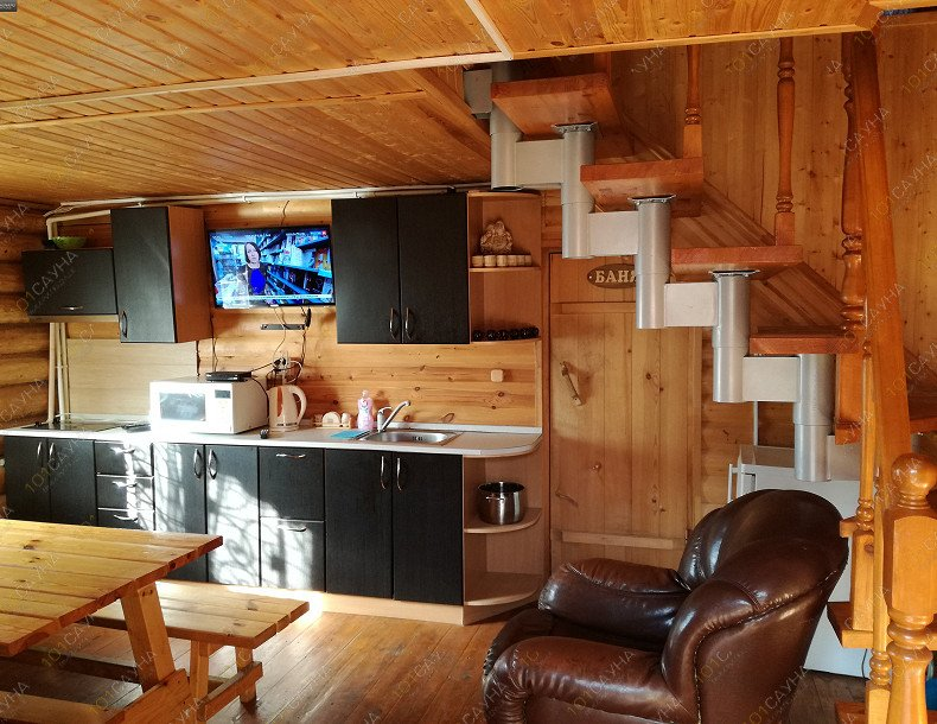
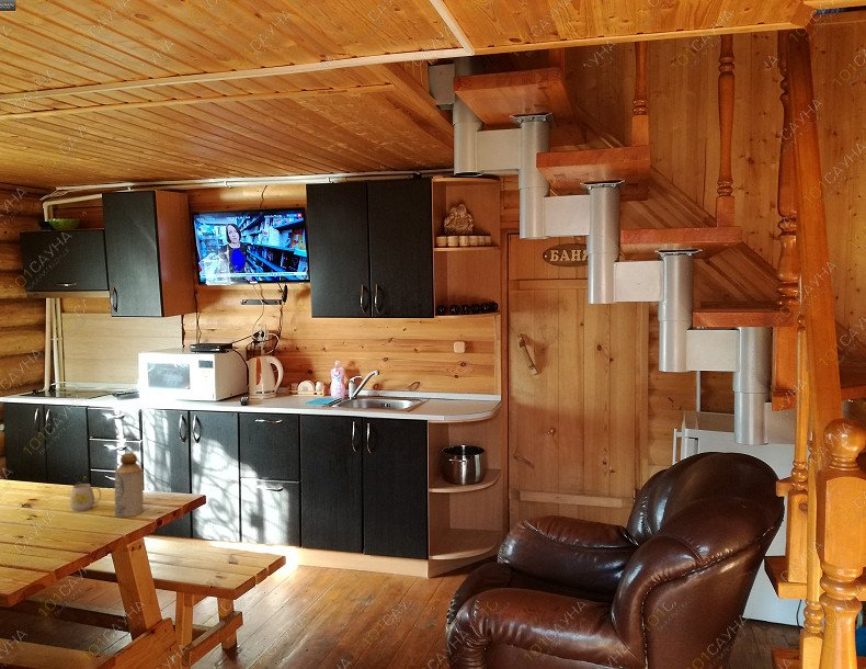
+ bottle [114,452,145,518]
+ mug [69,483,102,512]
